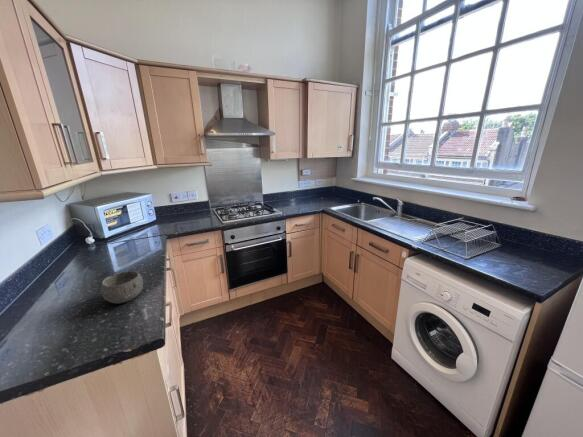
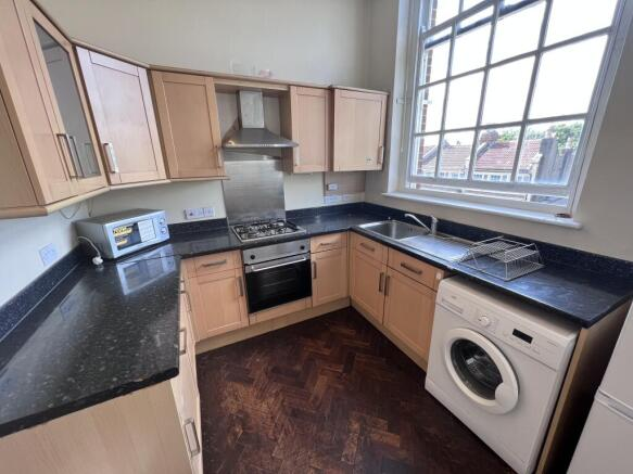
- bowl [100,270,144,304]
